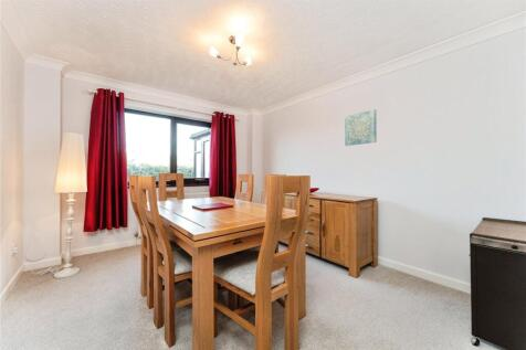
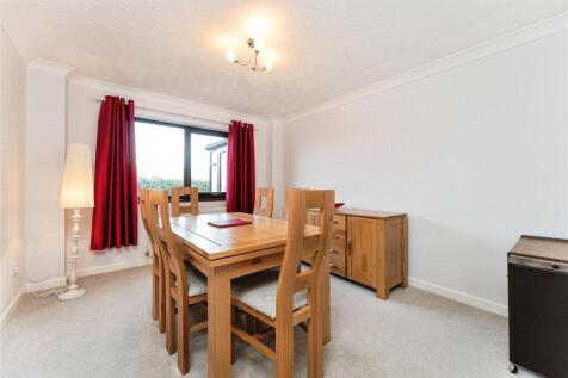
- wall art [344,108,378,147]
